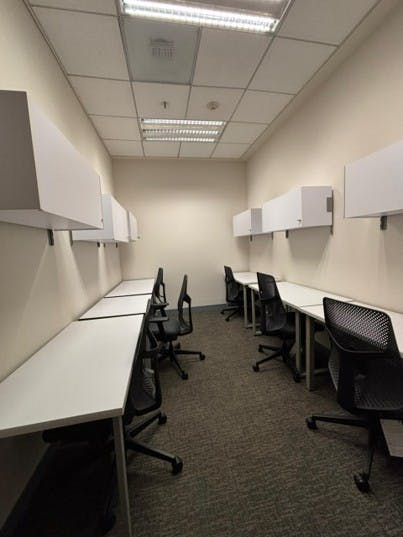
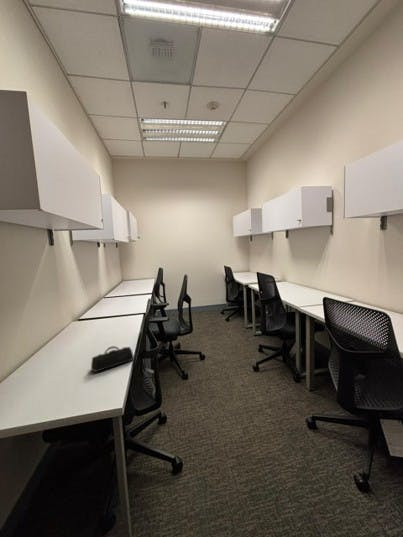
+ pencil case [90,345,135,373]
